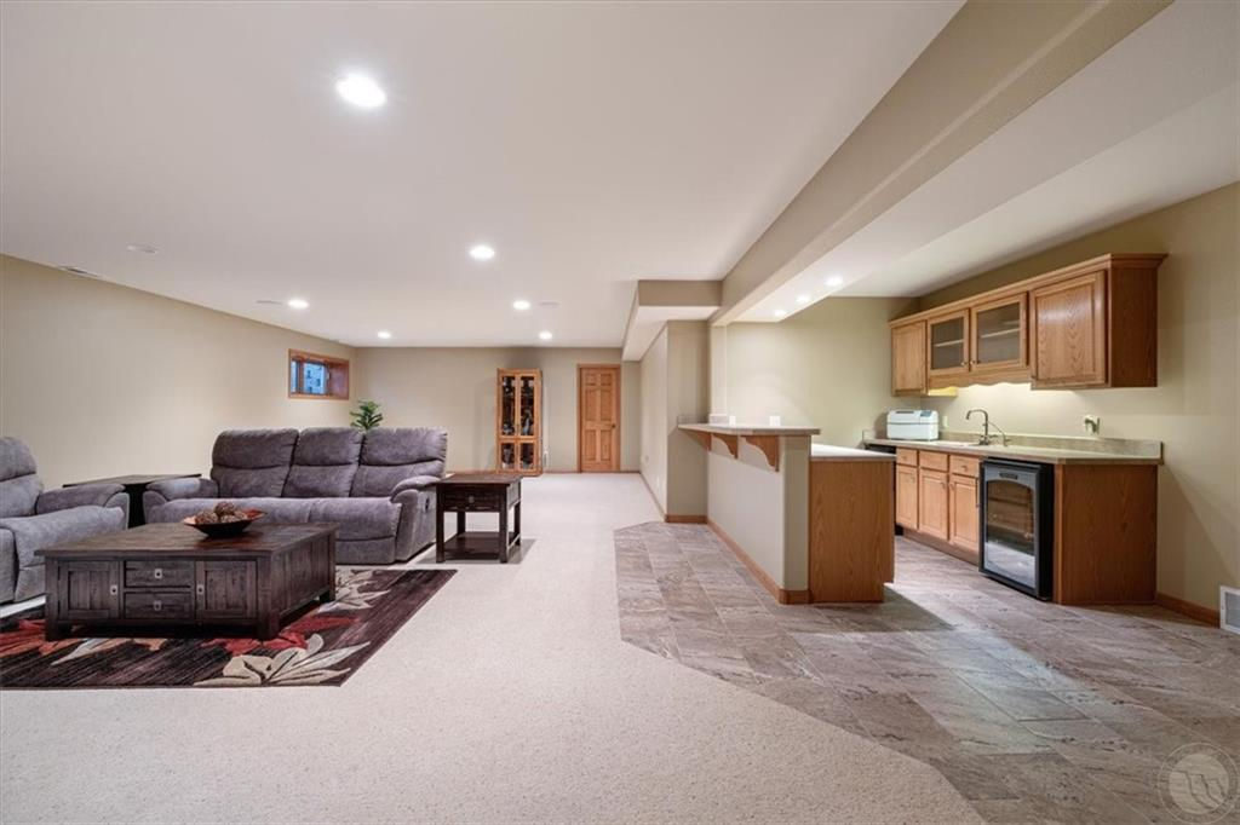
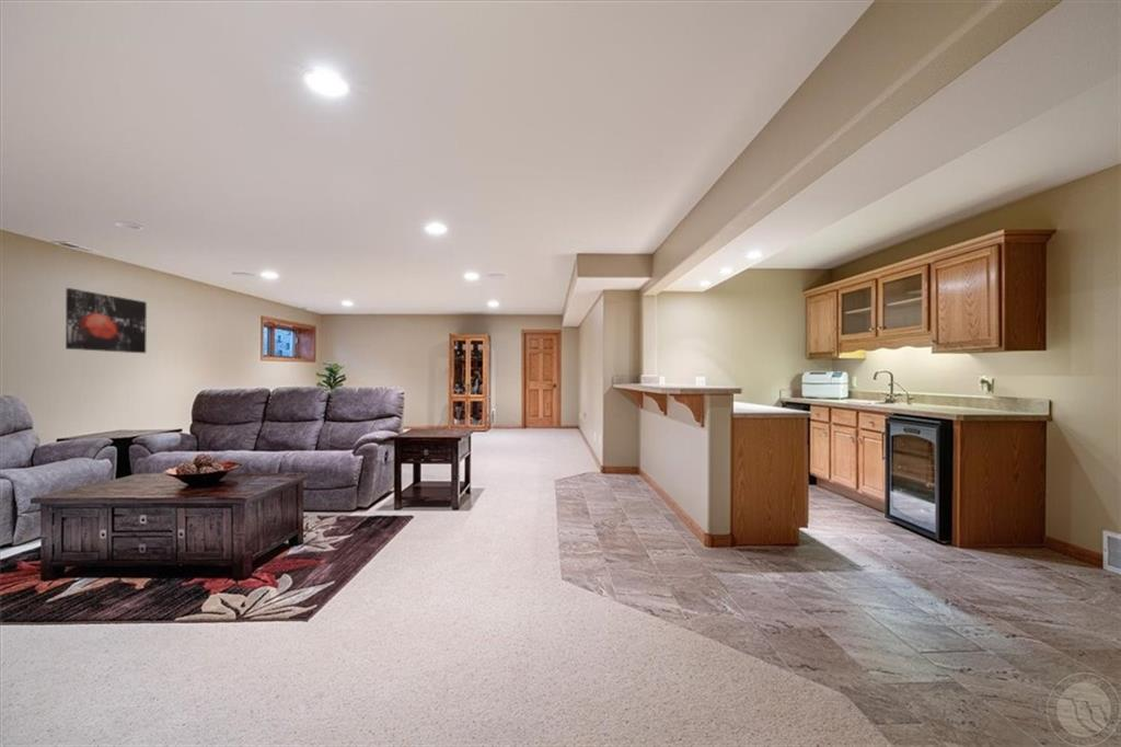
+ wall art [65,287,148,354]
